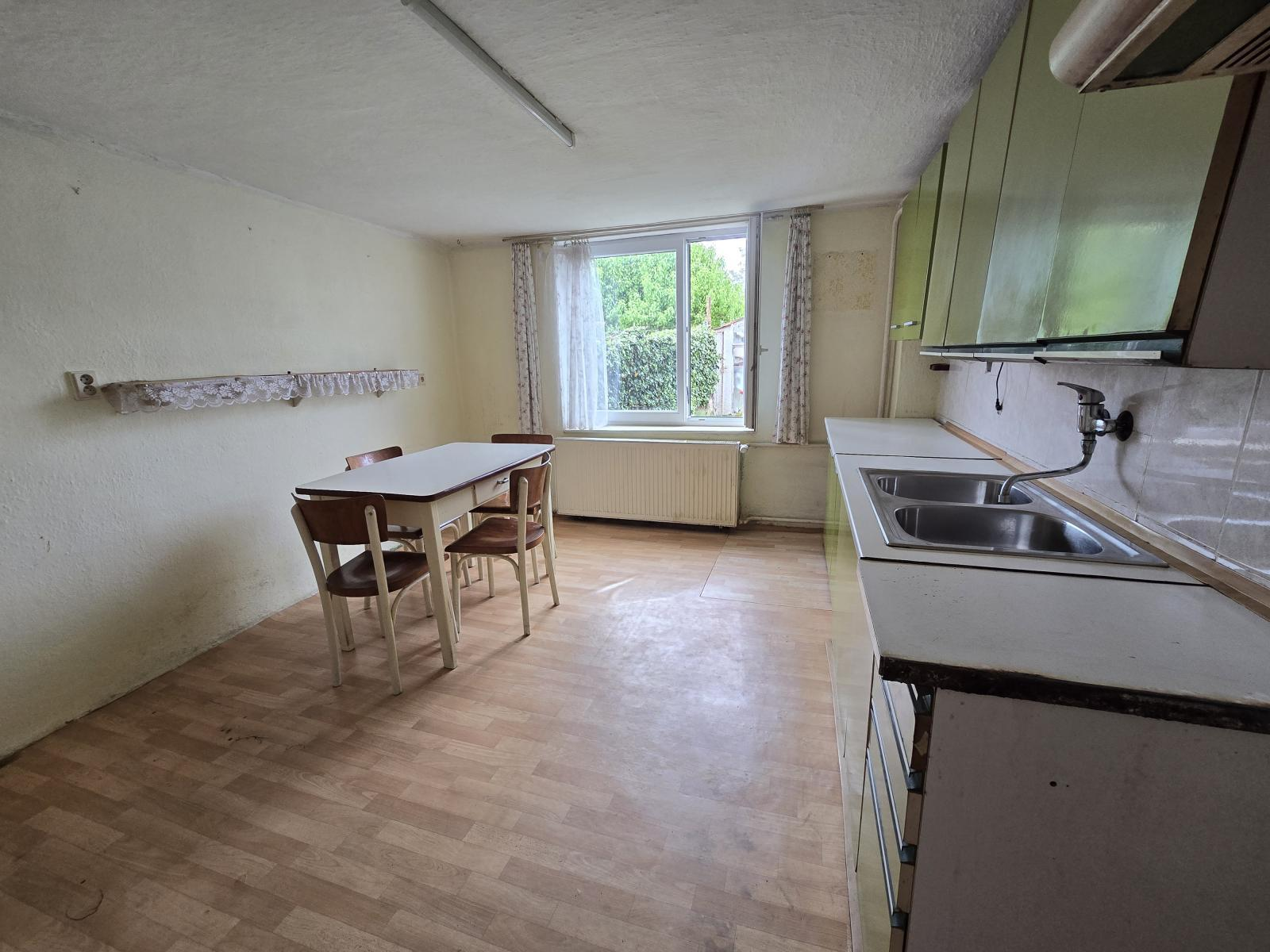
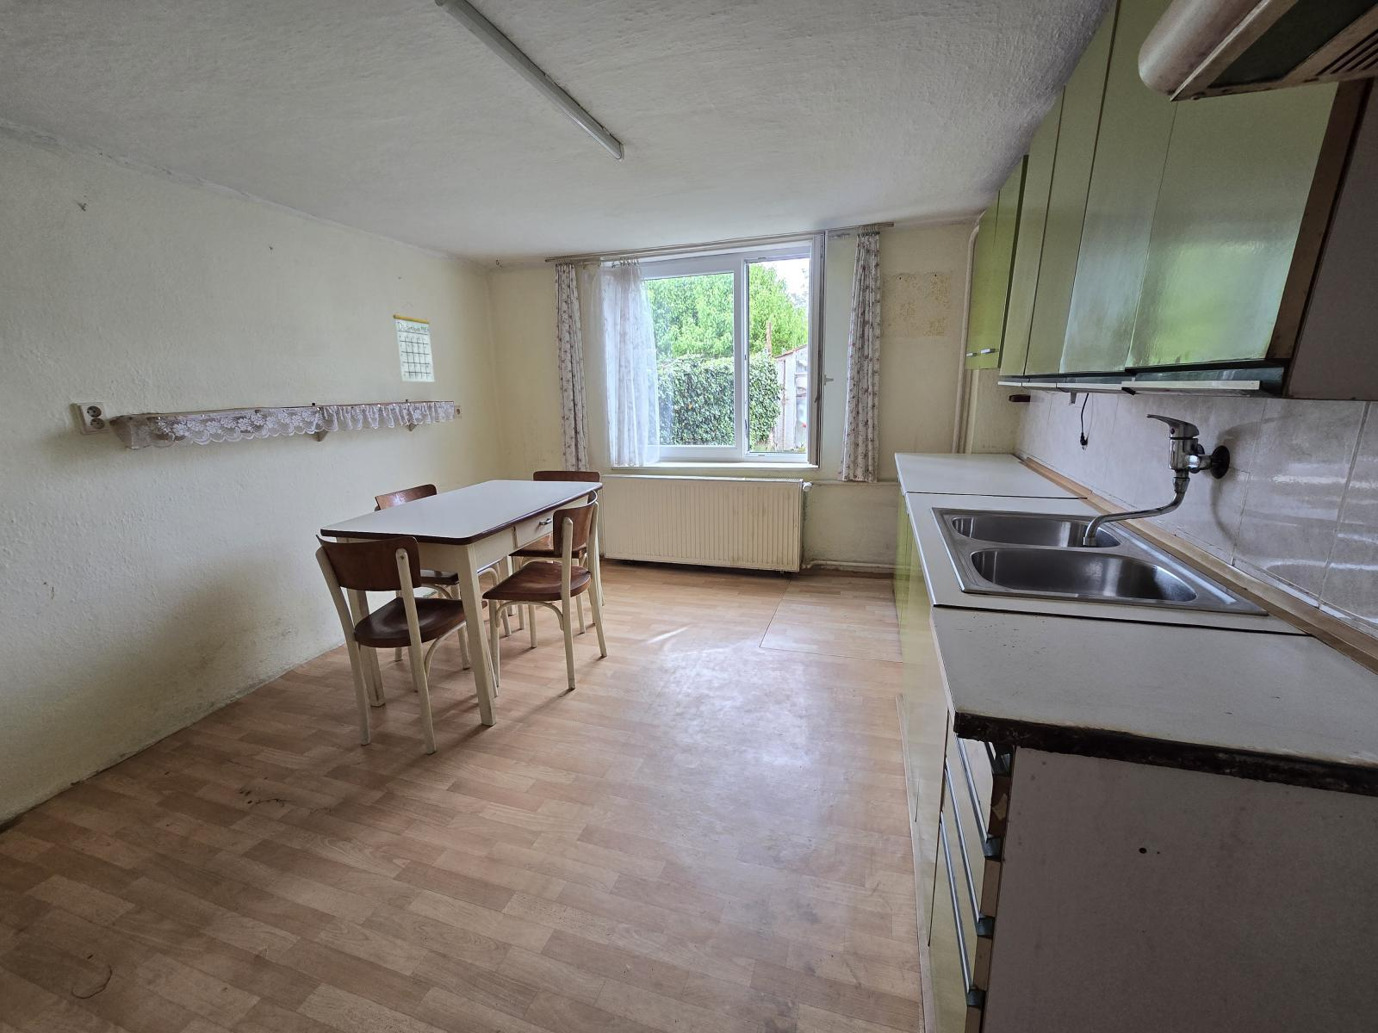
+ calendar [392,302,435,383]
